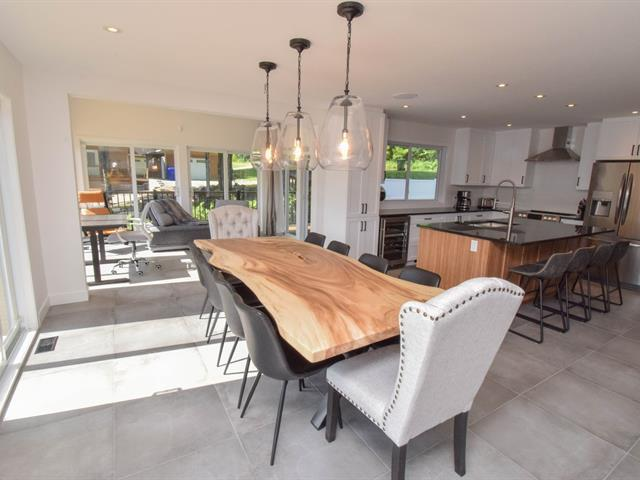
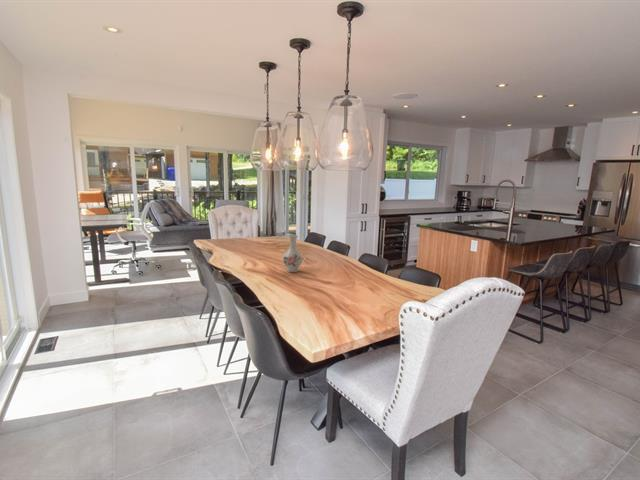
+ vase [281,234,304,273]
